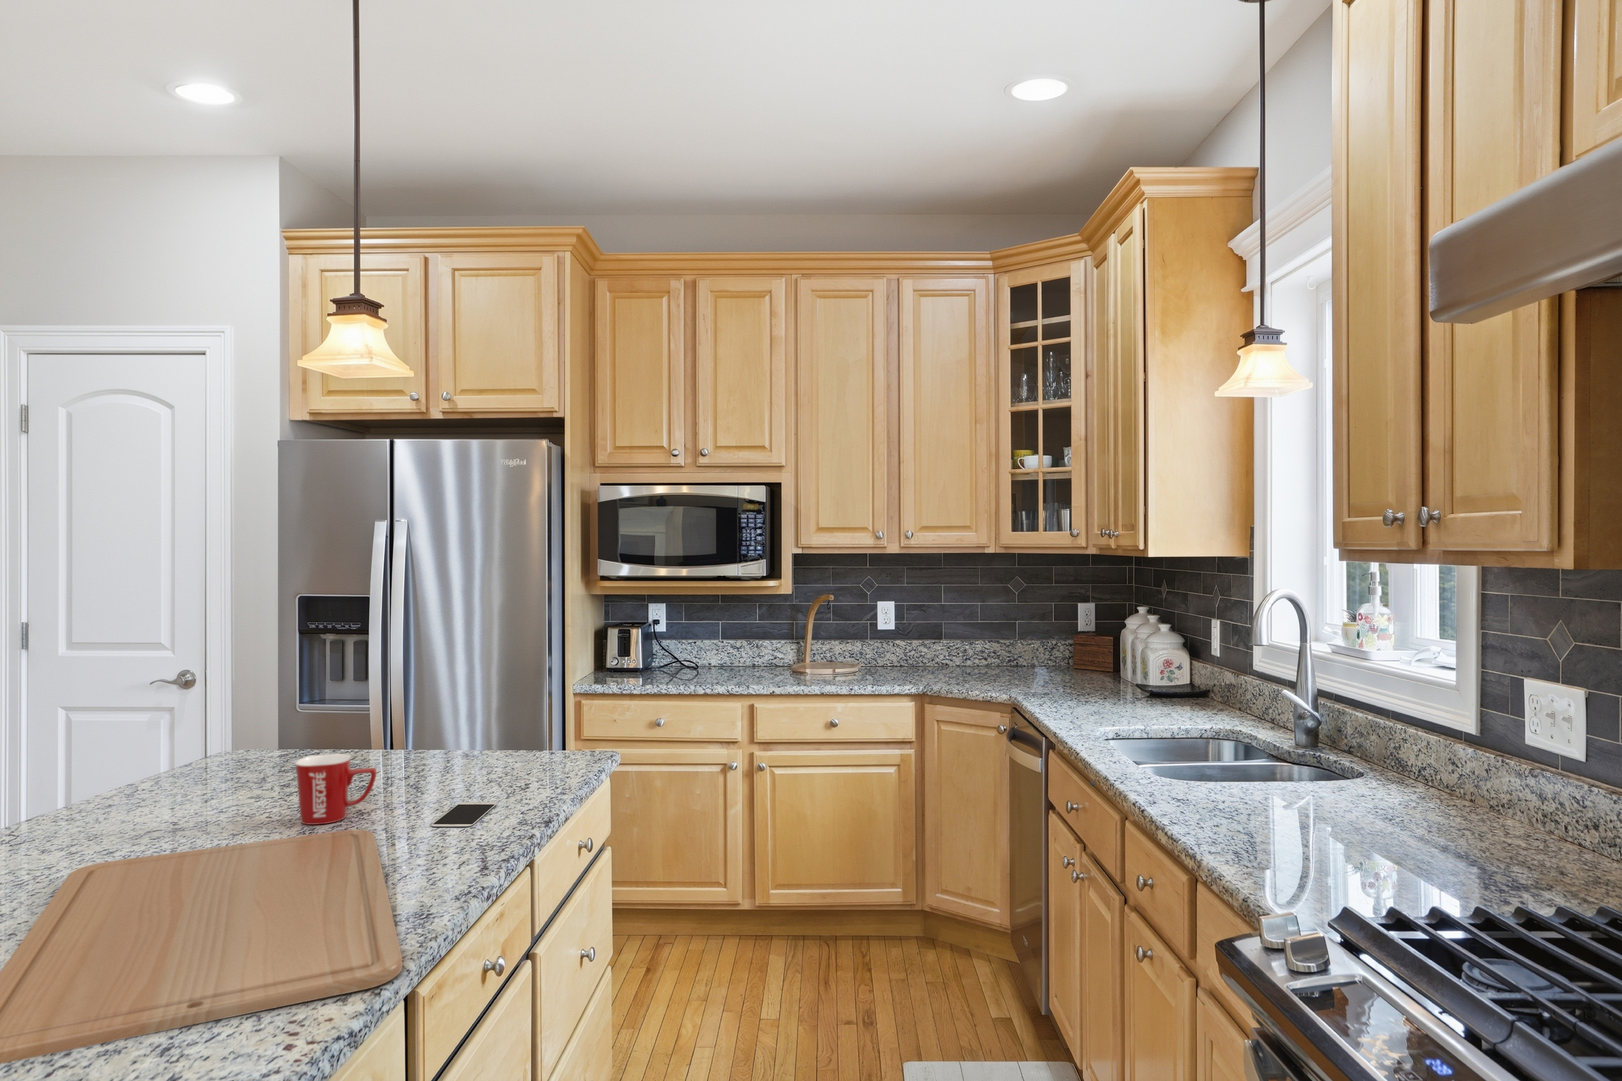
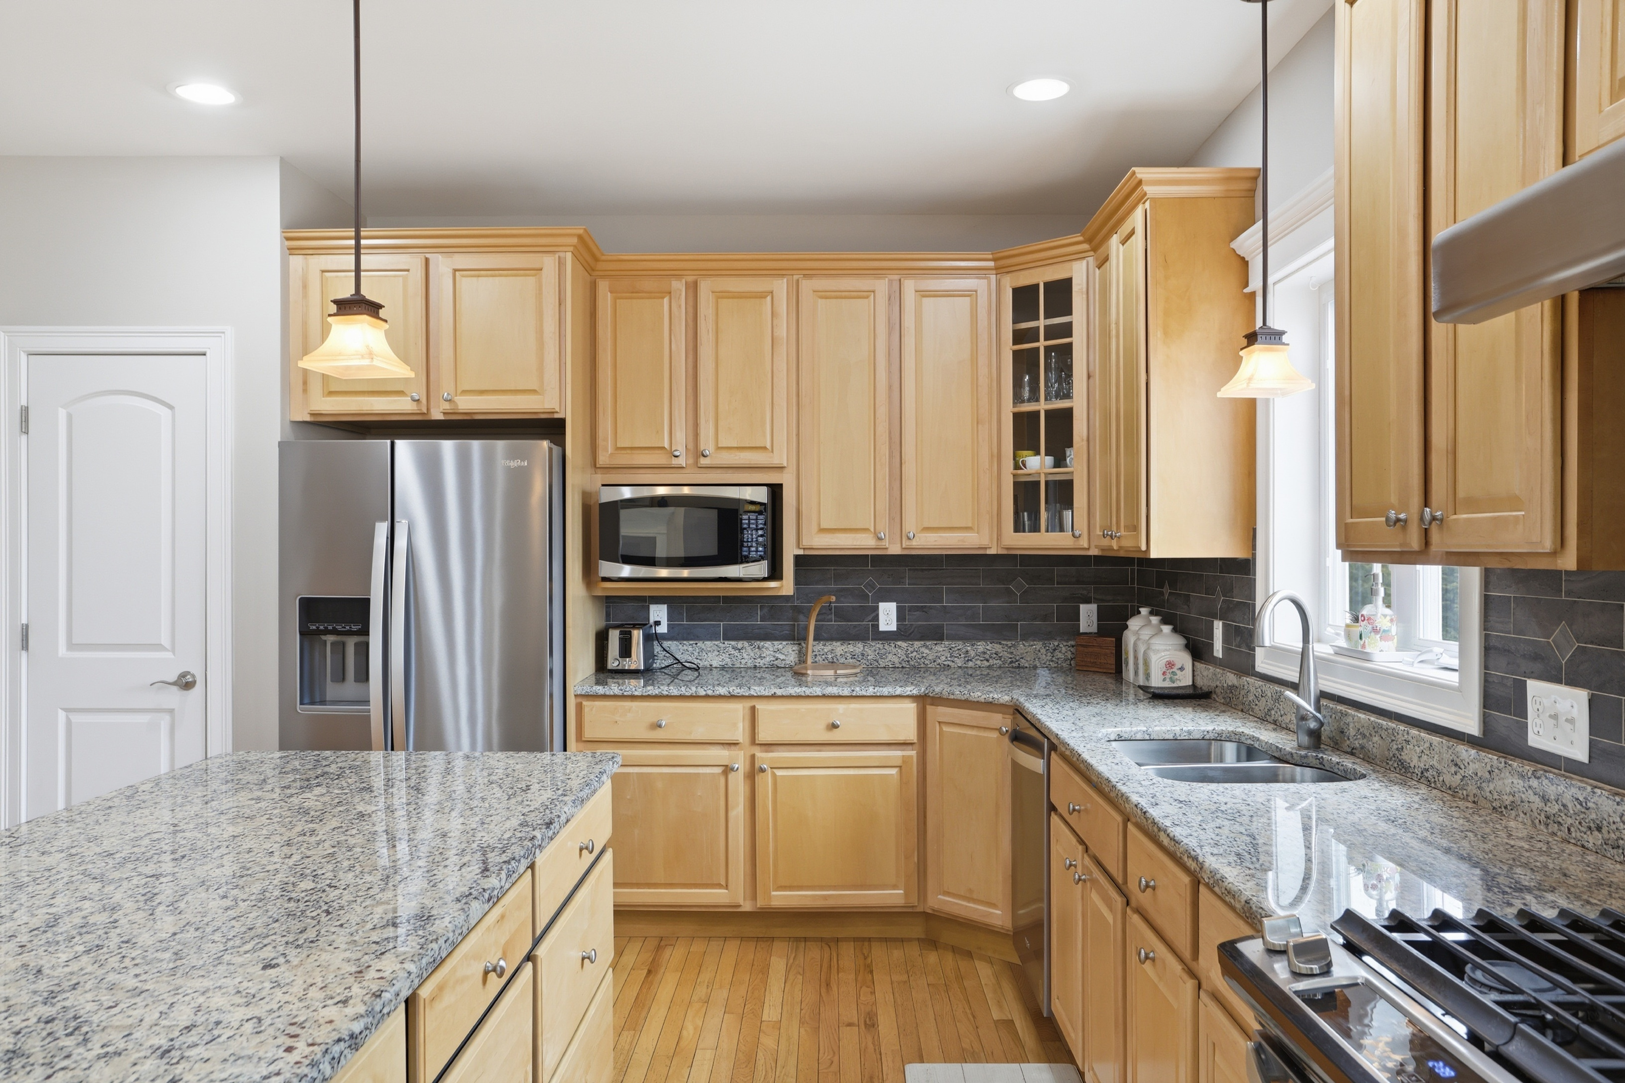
- chopping board [0,829,403,1064]
- mug [294,753,377,825]
- smartphone [431,801,497,826]
